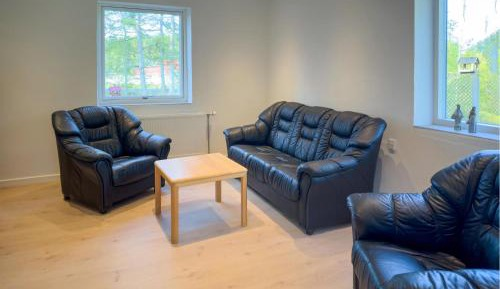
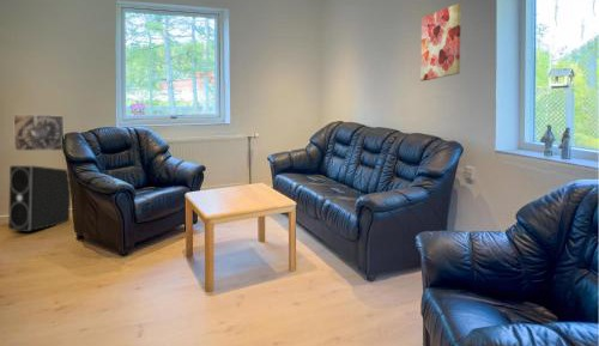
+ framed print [12,114,65,152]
+ stereo [7,164,72,232]
+ wall art [419,2,462,83]
